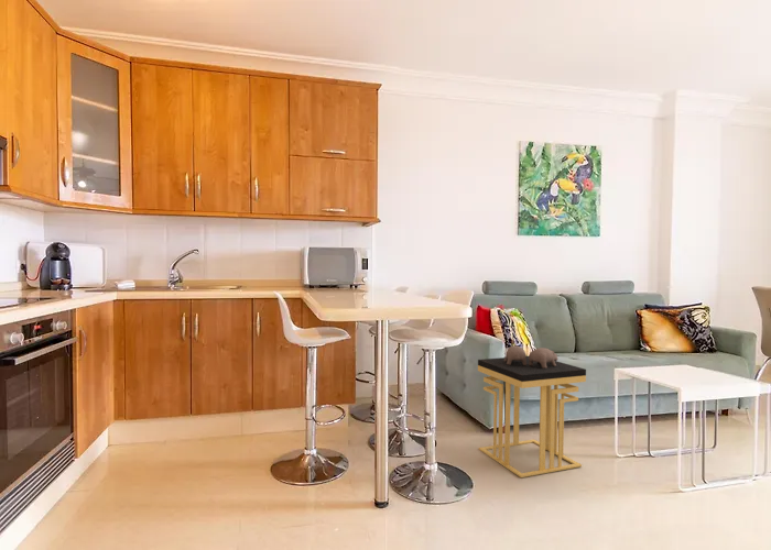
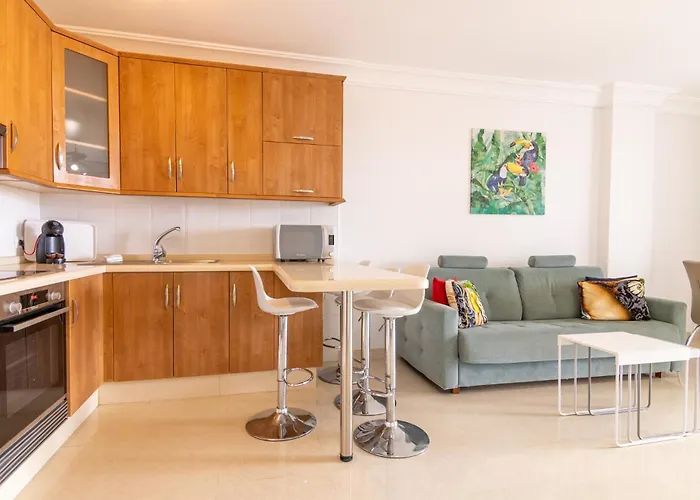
- side table [477,344,587,479]
